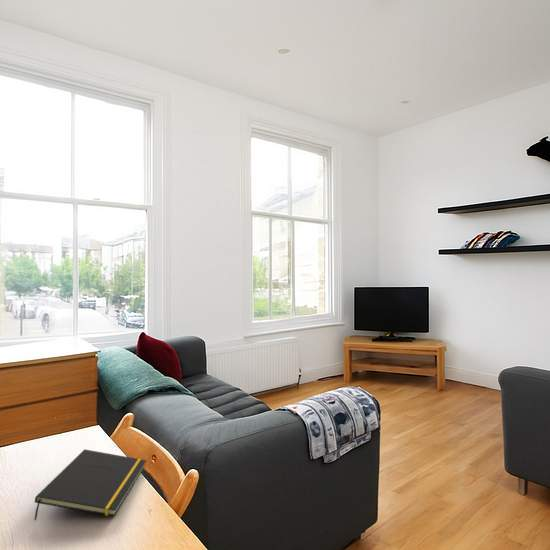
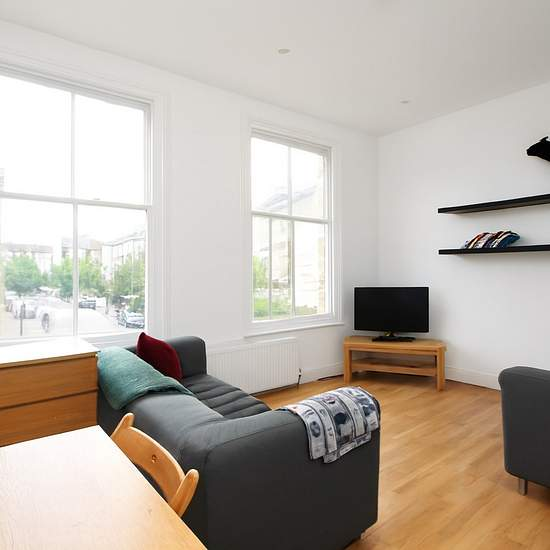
- notepad [33,448,147,521]
